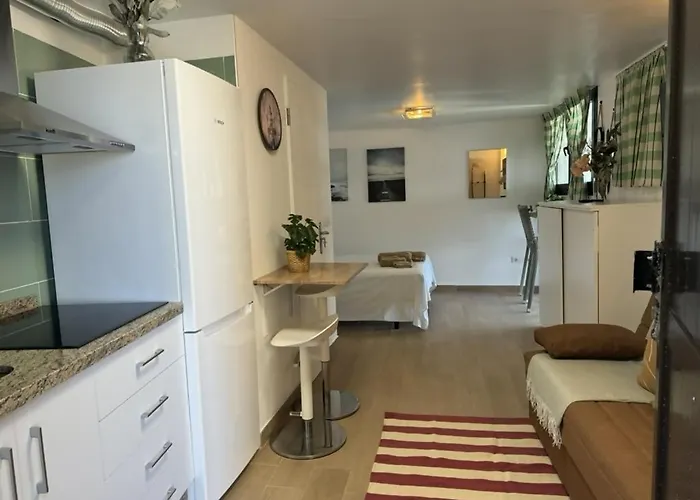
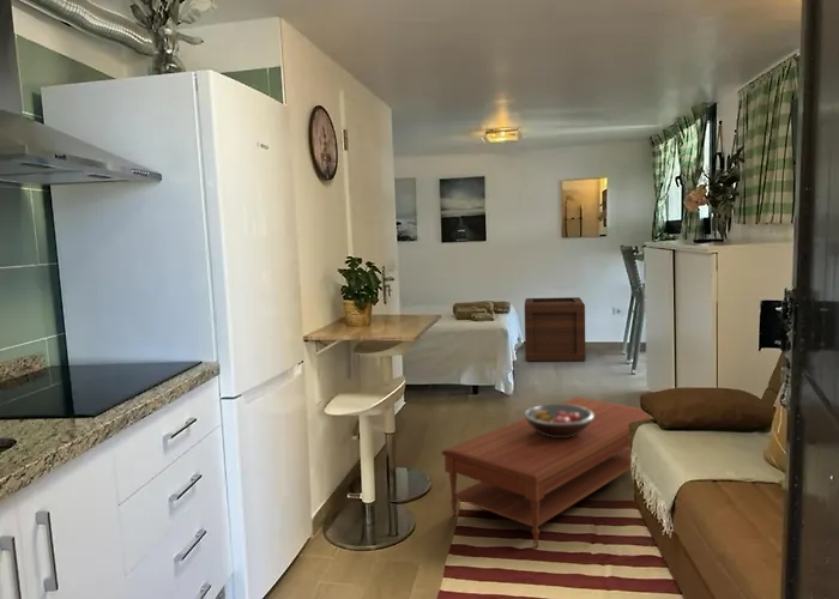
+ coffee table [440,397,651,549]
+ fruit bowl [523,403,593,437]
+ wooden crate [524,296,586,363]
